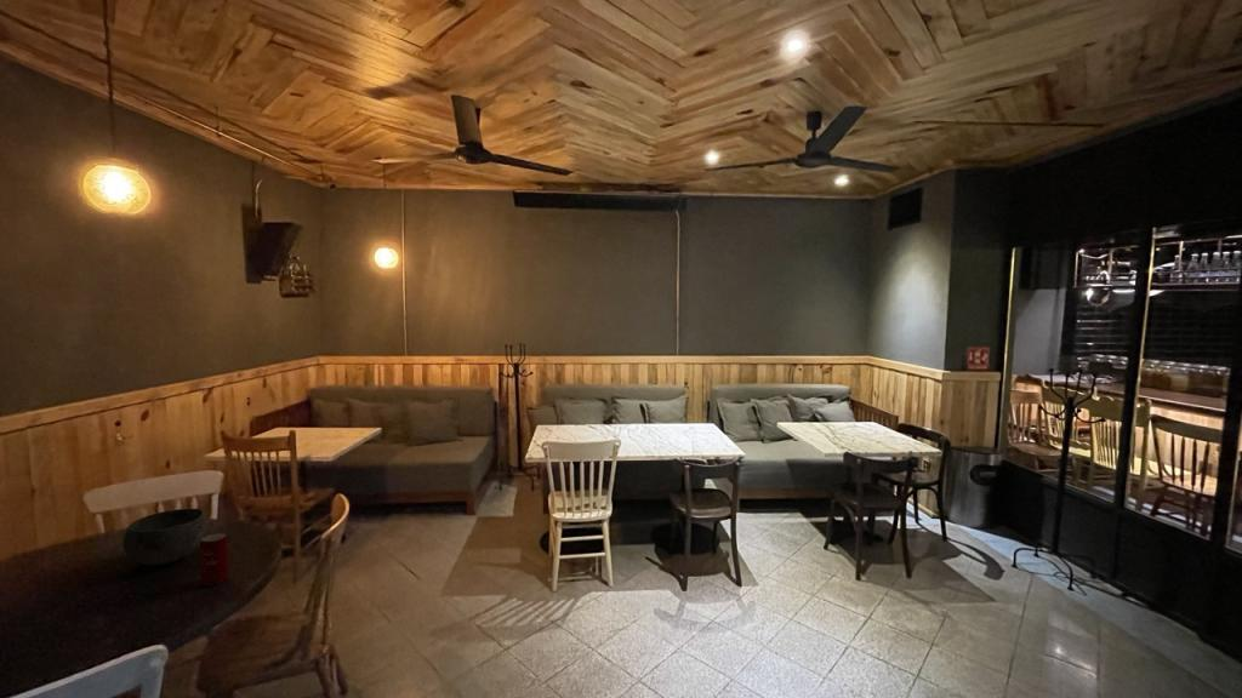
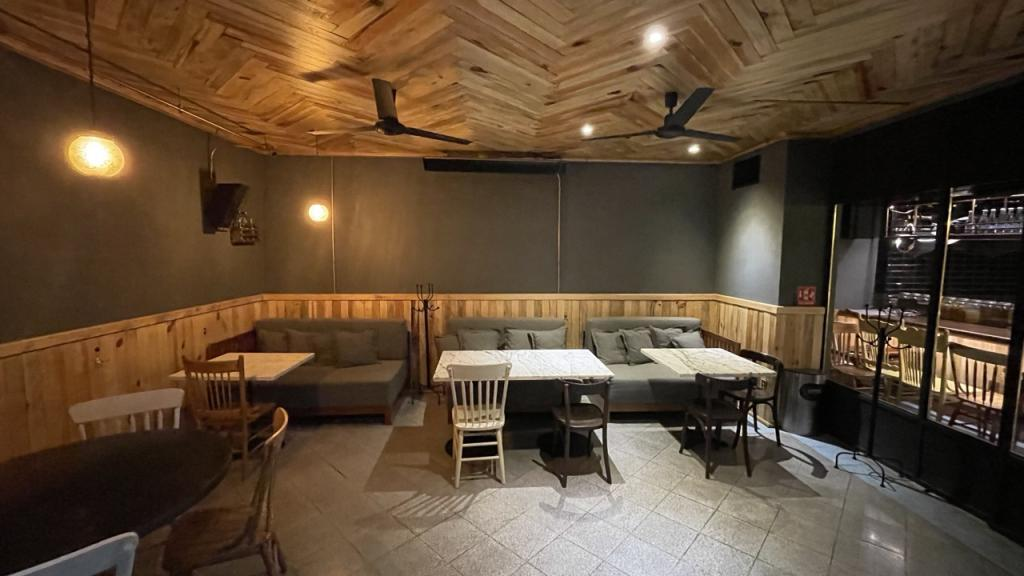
- beverage can [199,532,229,587]
- bowl [121,508,207,567]
